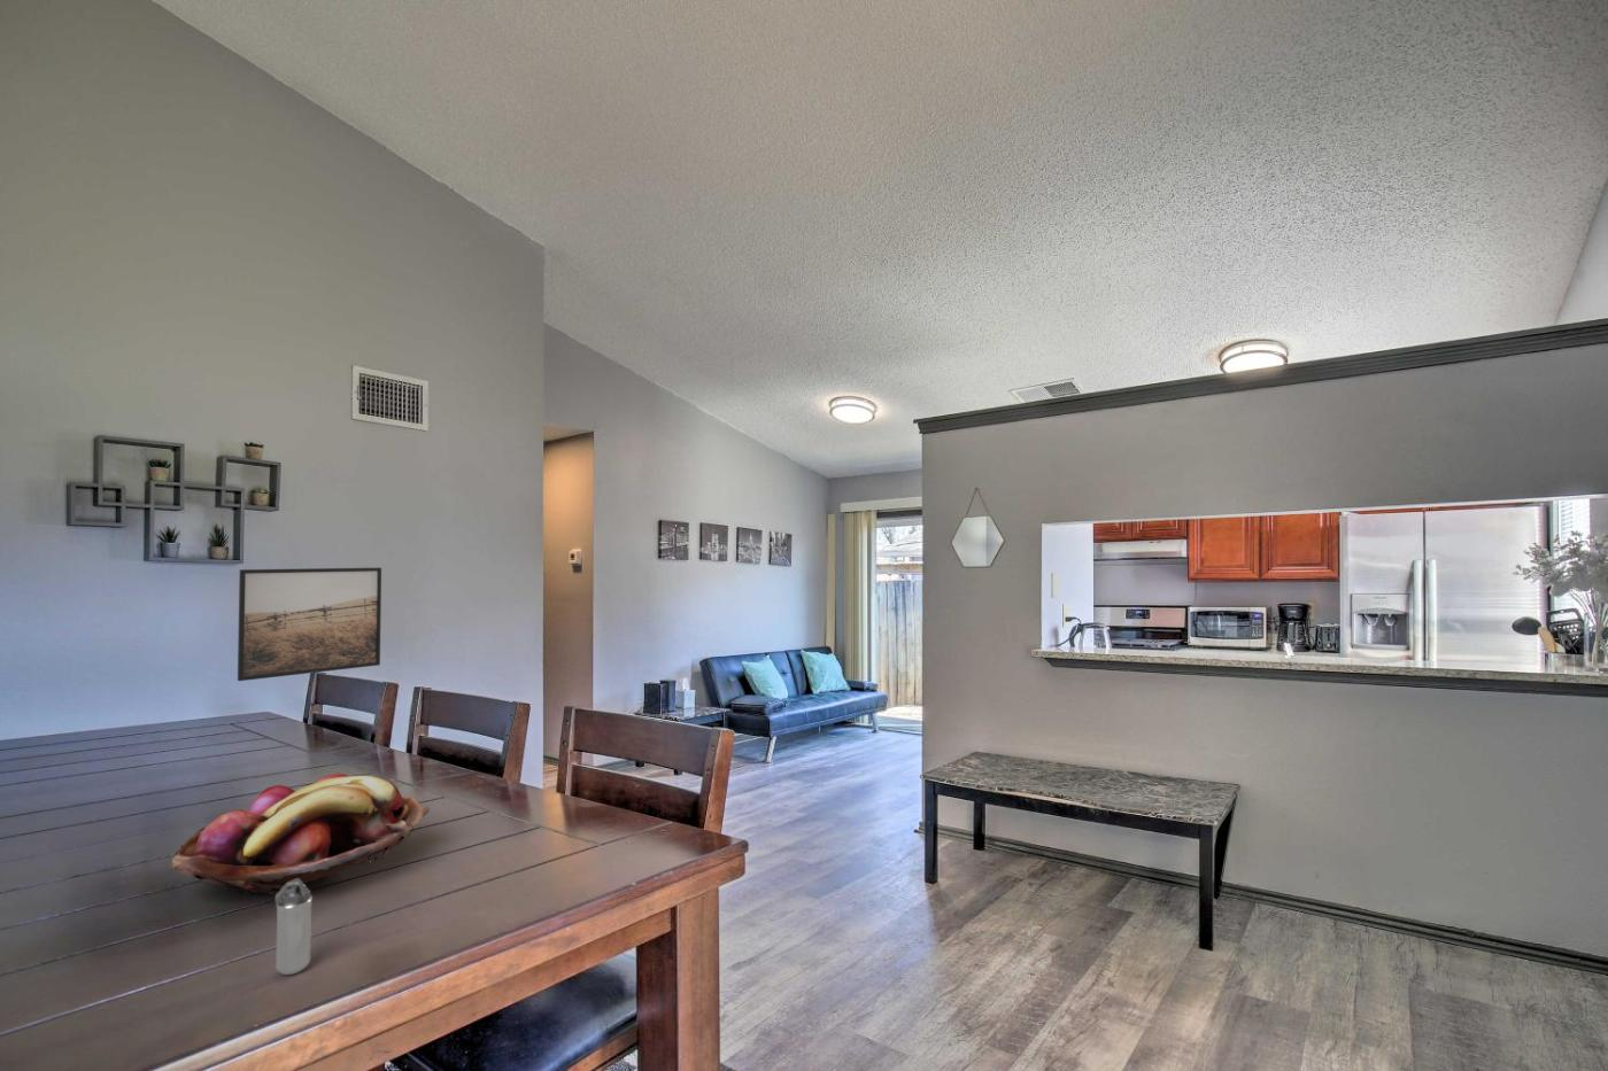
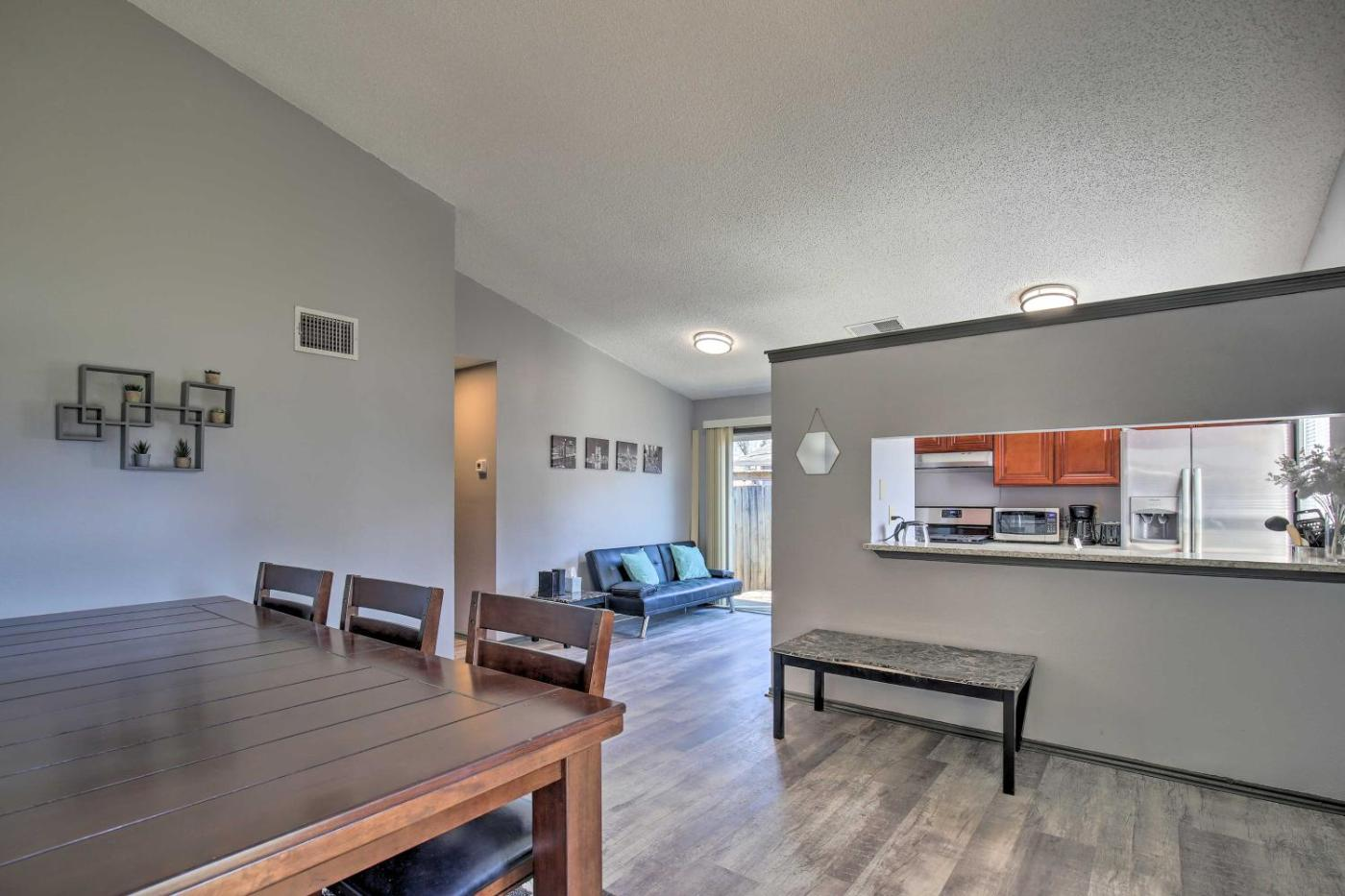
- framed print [237,567,383,681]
- shaker [275,879,313,975]
- fruit basket [170,772,430,895]
